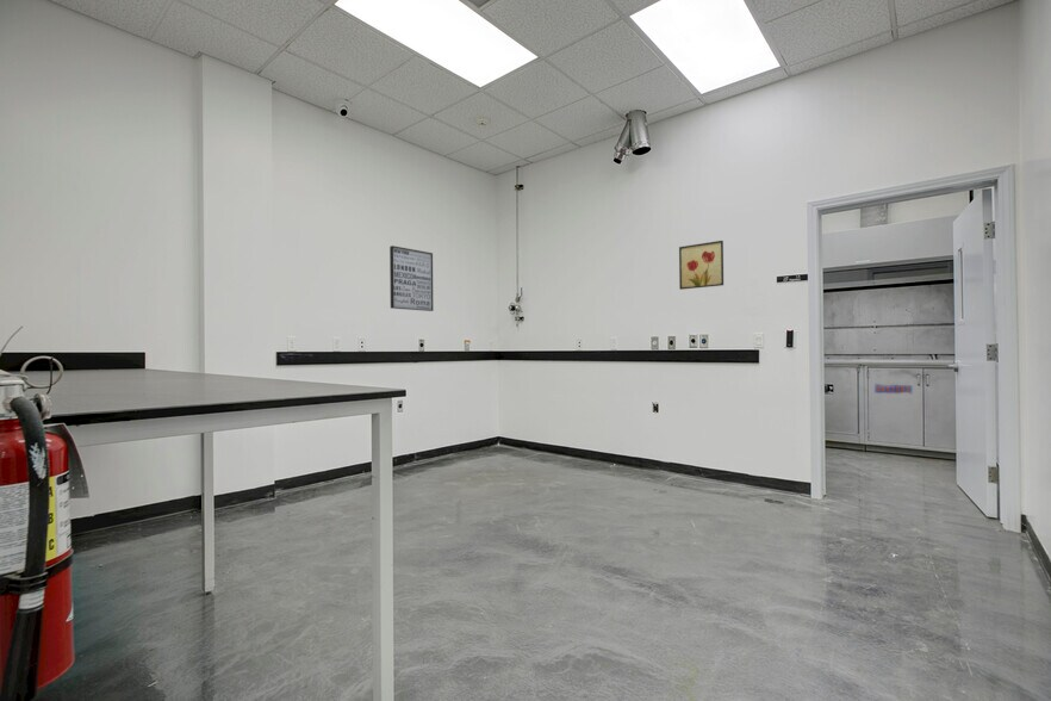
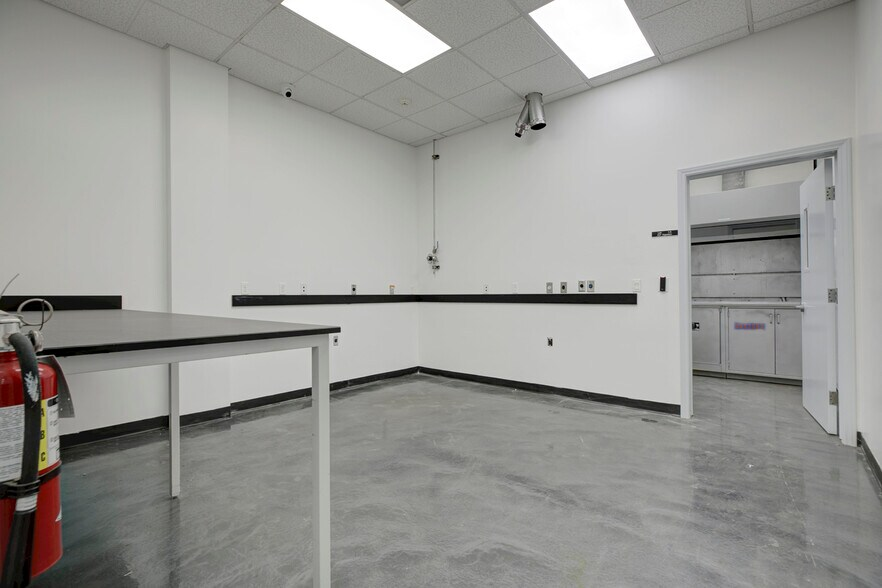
- wall art [678,240,724,291]
- wall art [388,244,435,312]
